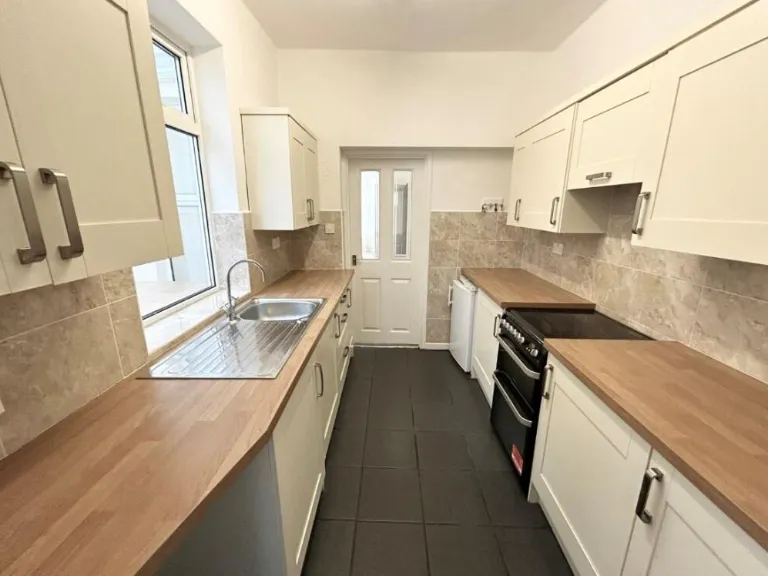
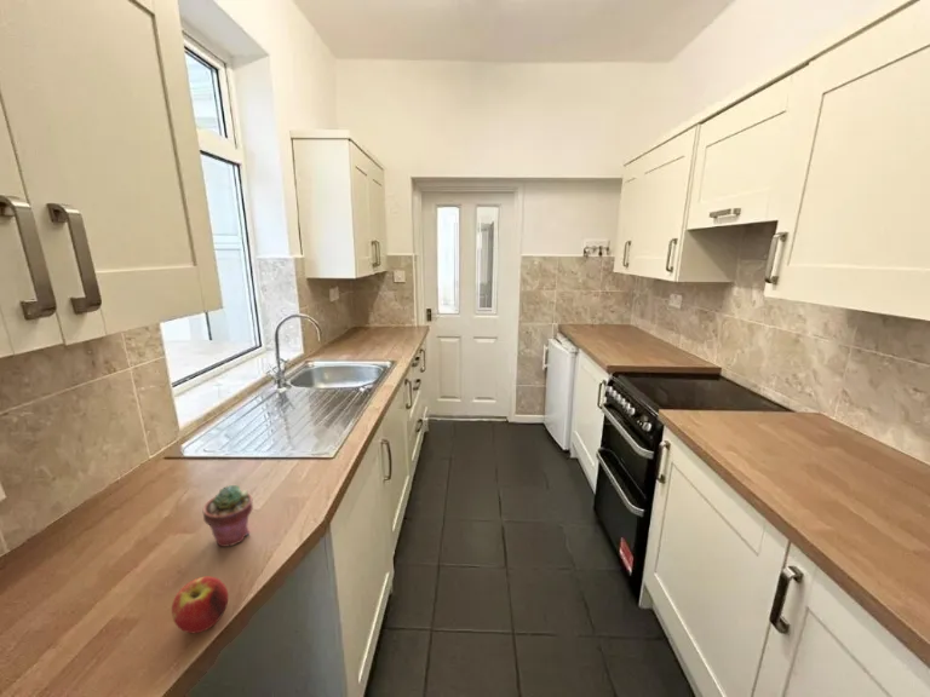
+ potted succulent [202,484,254,548]
+ fruit [171,576,229,634]
